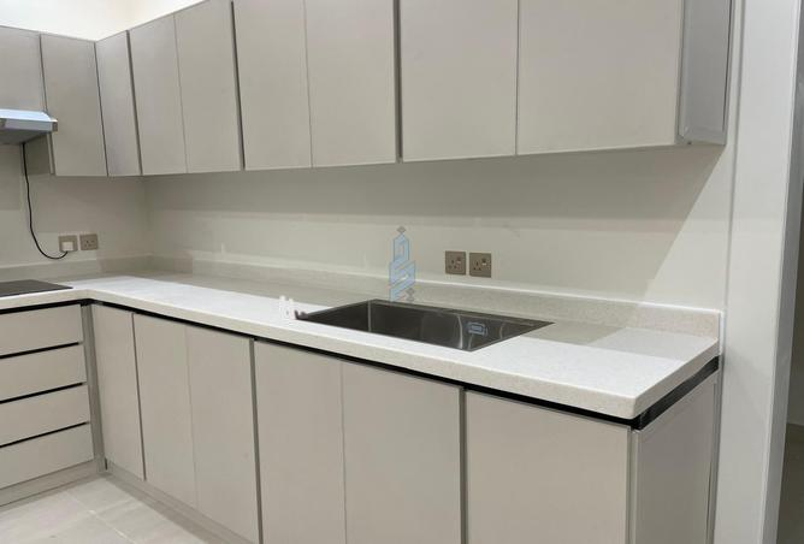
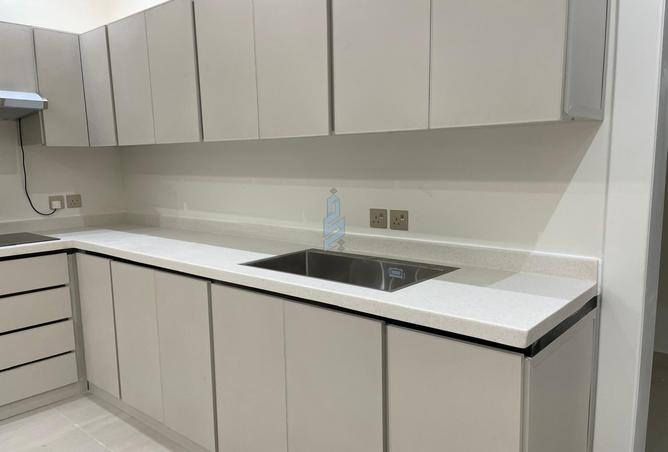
- salt and pepper shaker set [277,295,309,321]
